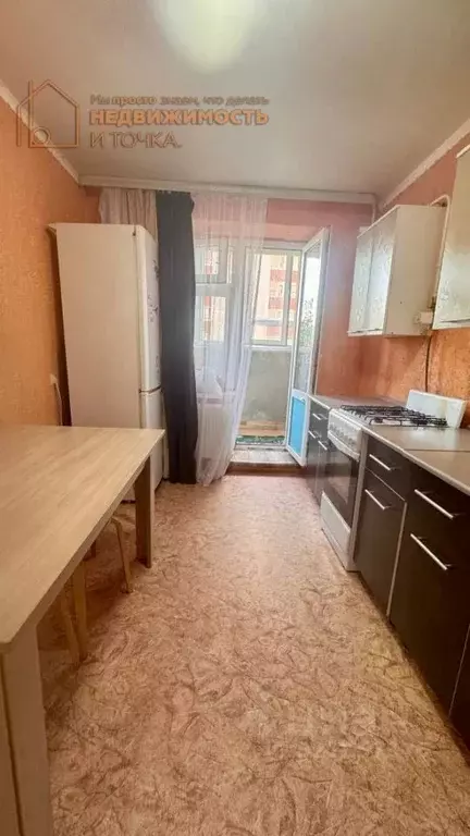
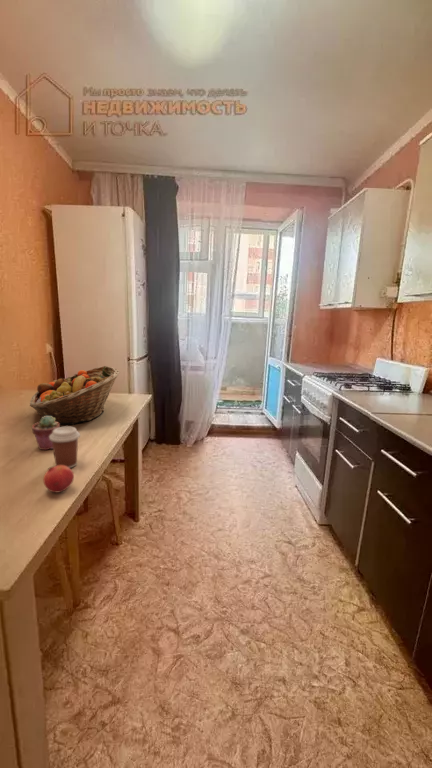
+ pomegranate [42,465,75,493]
+ coffee cup [49,425,81,469]
+ fruit basket [29,365,121,426]
+ potted succulent [31,416,61,451]
